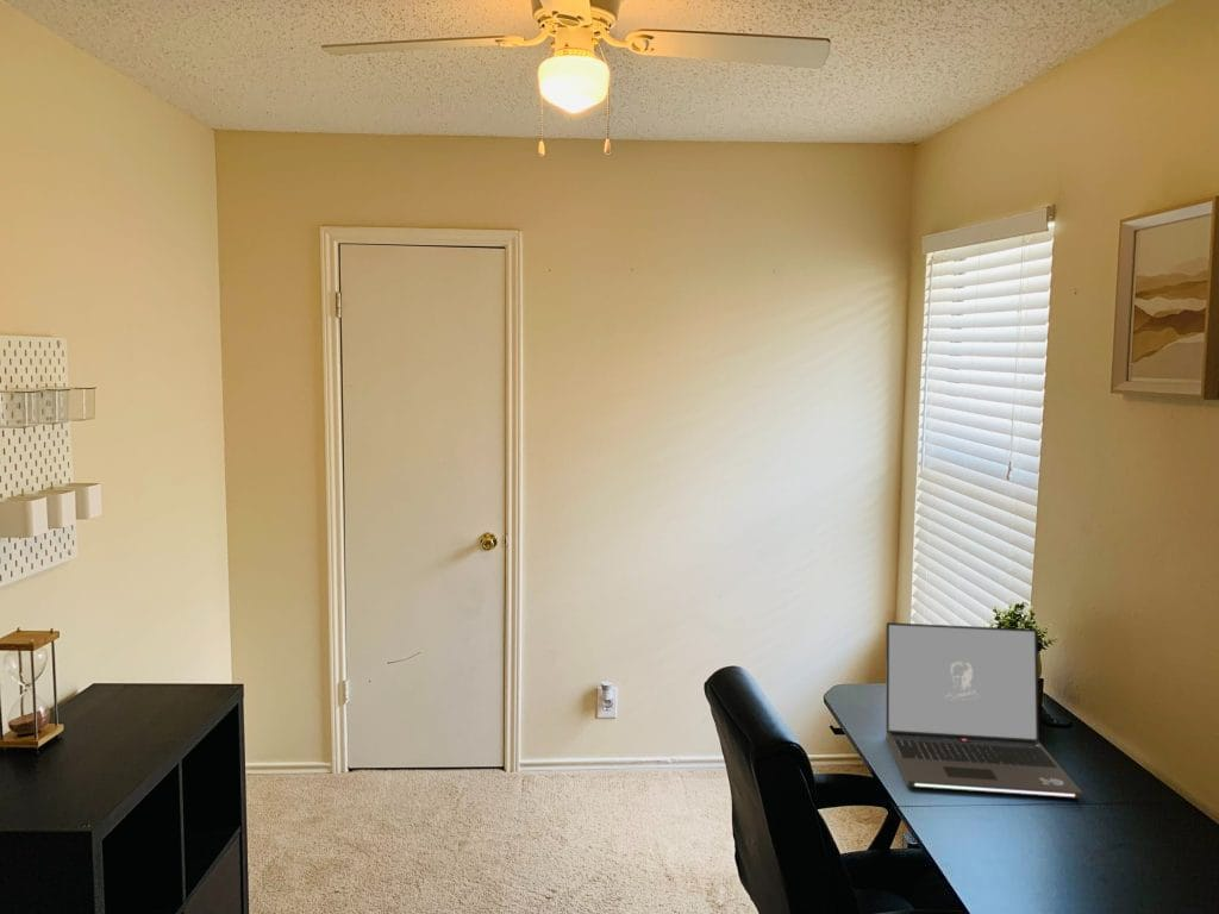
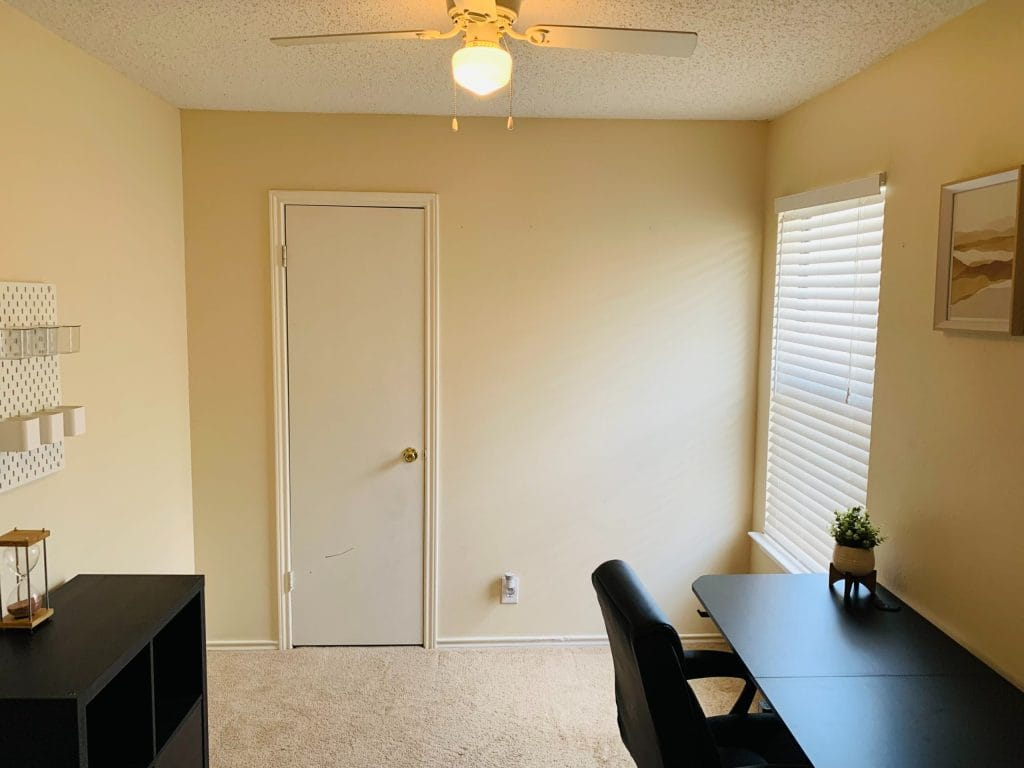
- laptop [884,621,1083,800]
